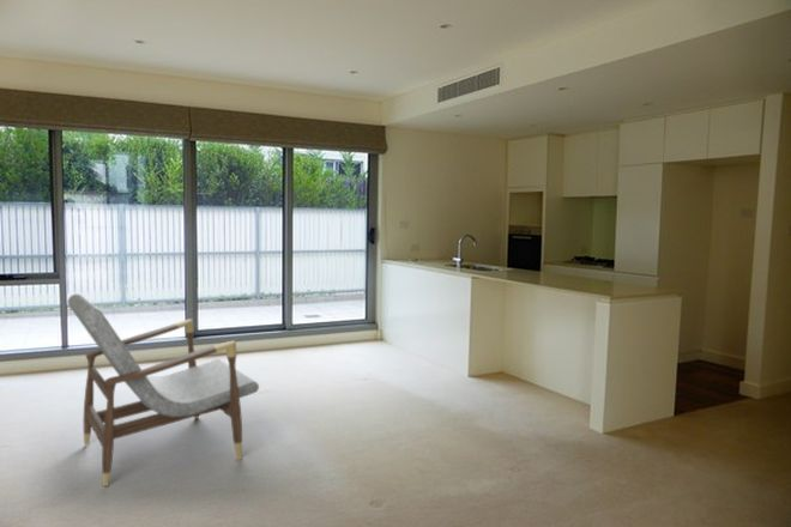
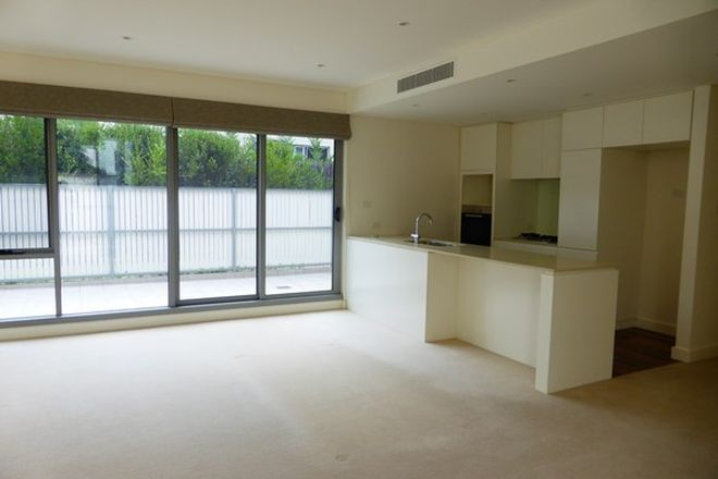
- armchair [67,293,260,487]
